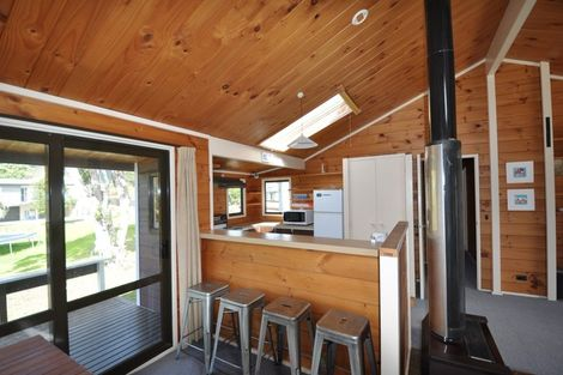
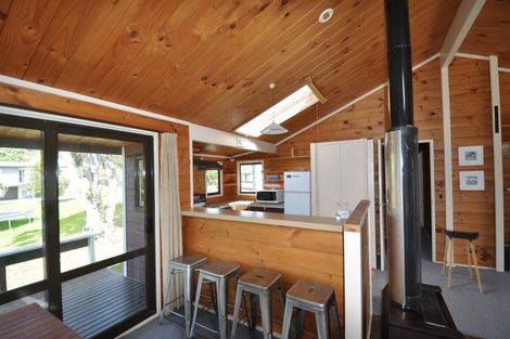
+ stool [442,227,484,295]
